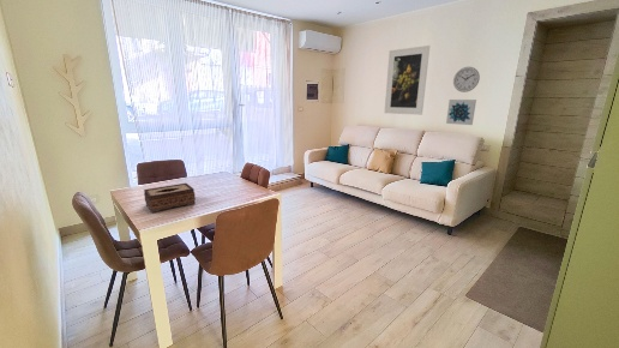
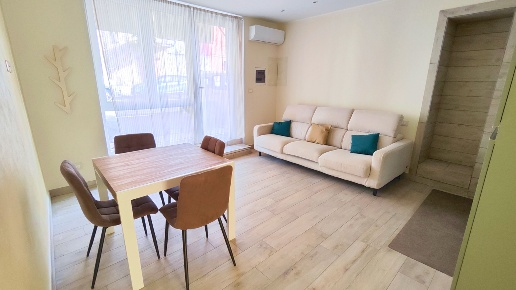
- tissue box [143,182,197,214]
- wall art [445,98,477,126]
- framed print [384,44,431,116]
- wall clock [452,66,481,94]
